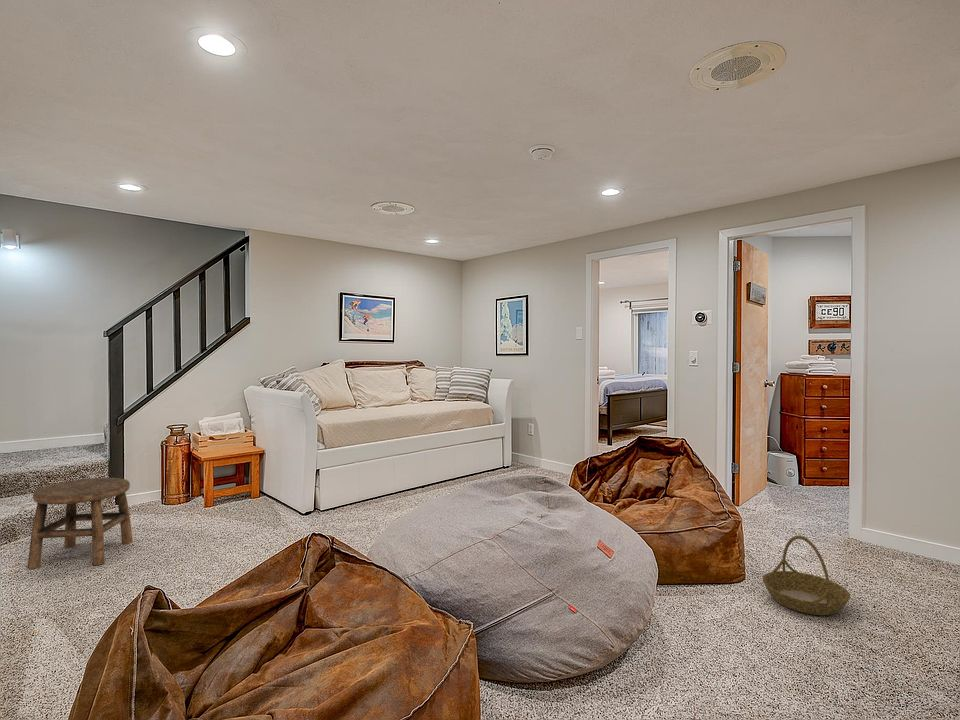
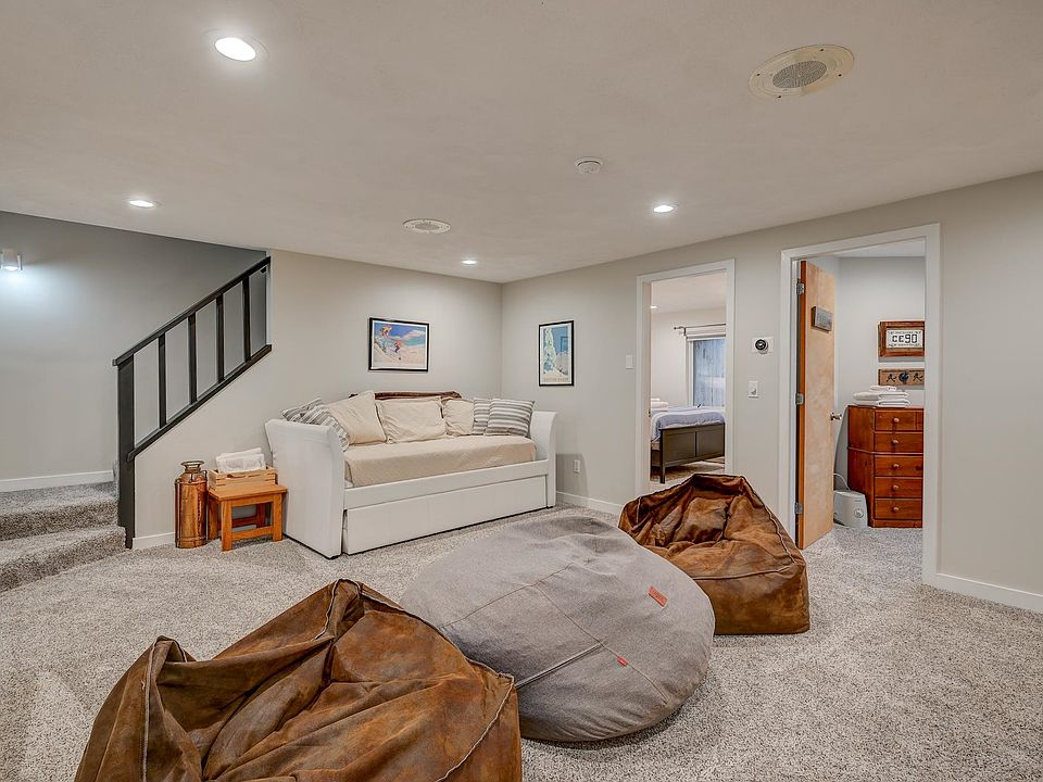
- basket [761,535,851,616]
- stool [26,477,134,570]
